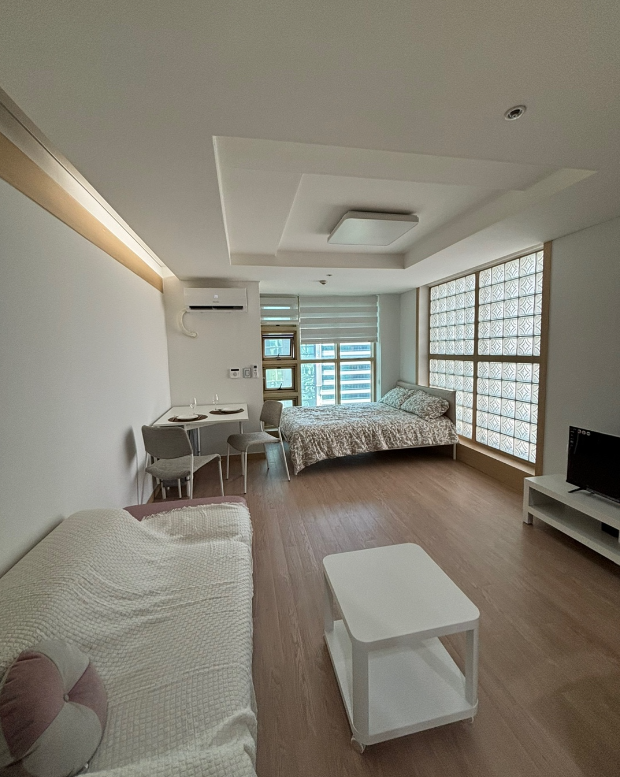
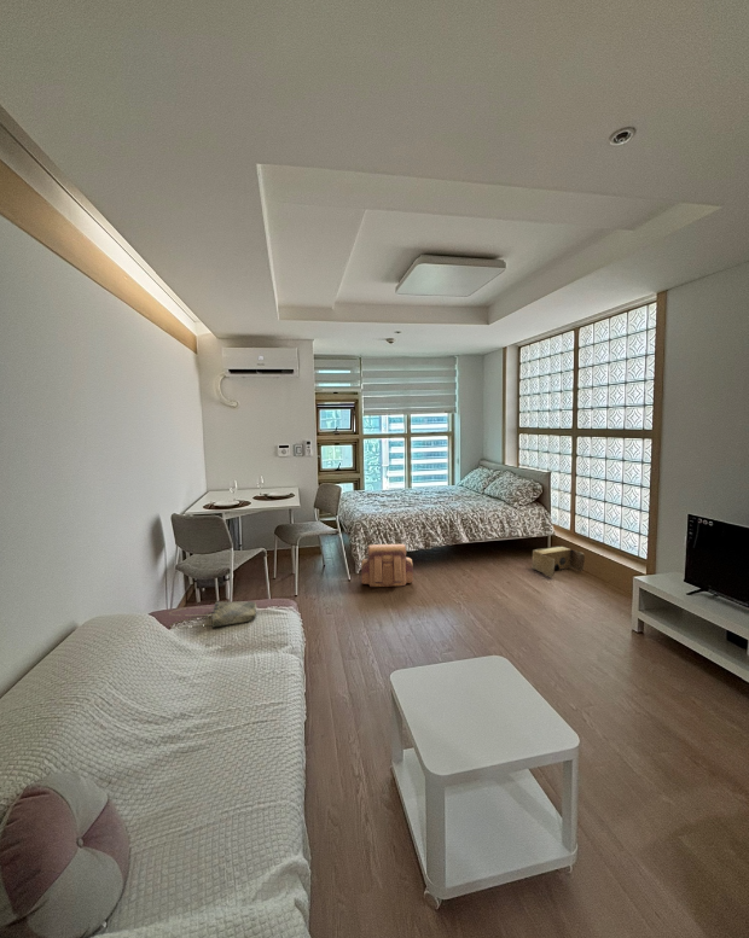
+ tote bag [169,600,257,629]
+ cardboard box [532,544,586,578]
+ backpack [360,543,414,588]
